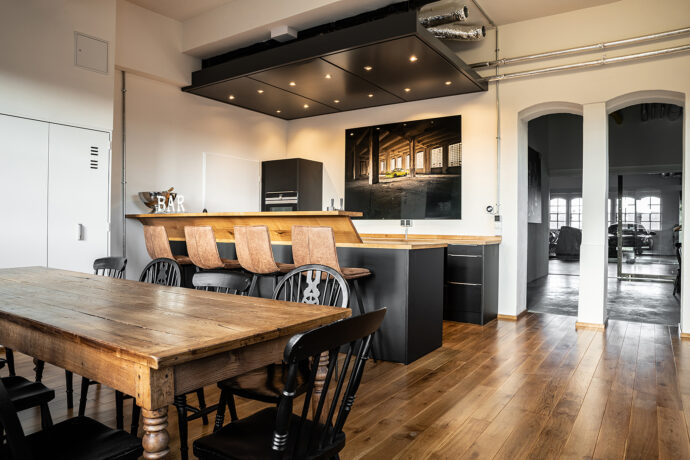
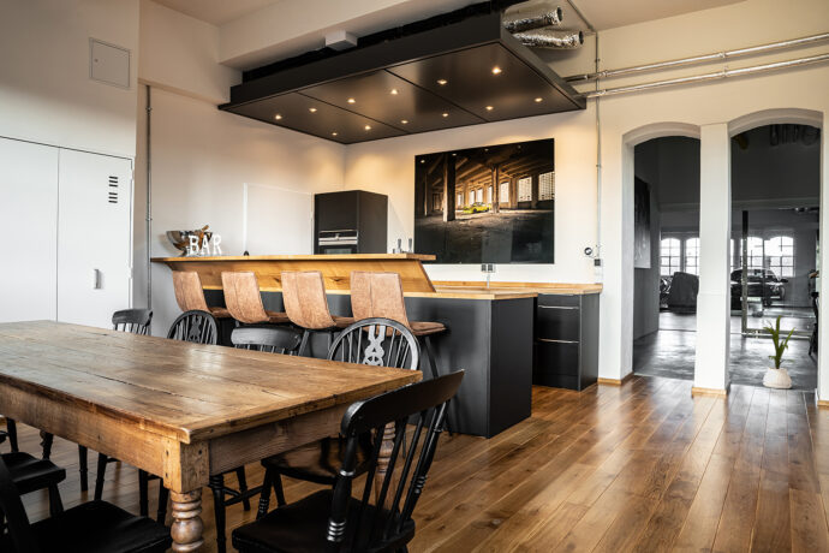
+ house plant [757,314,797,390]
